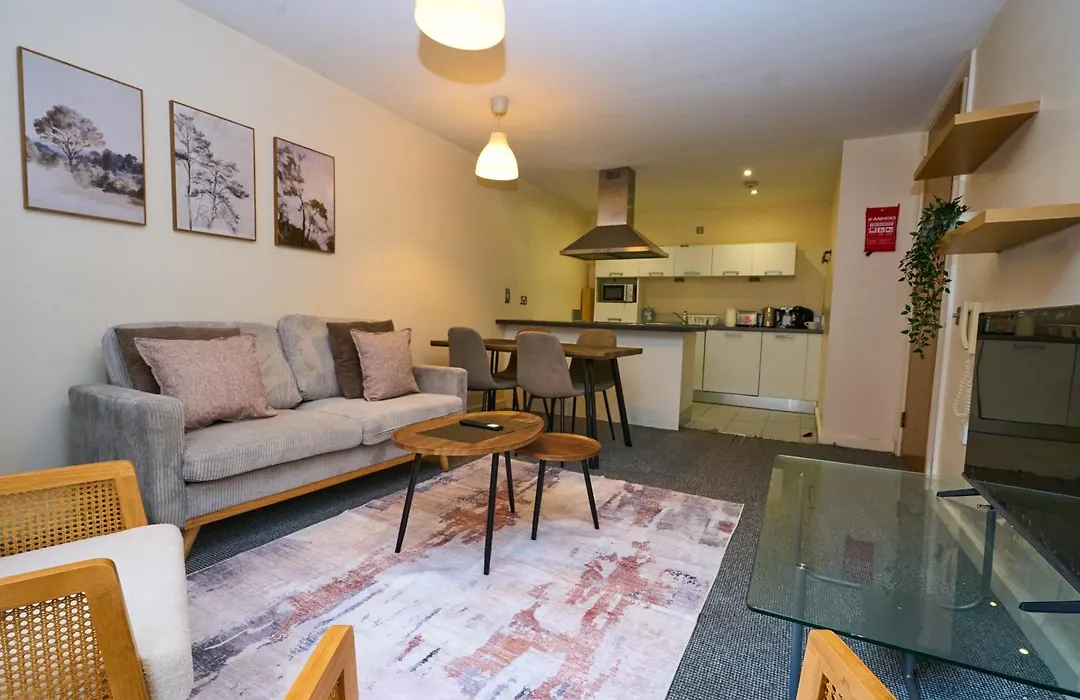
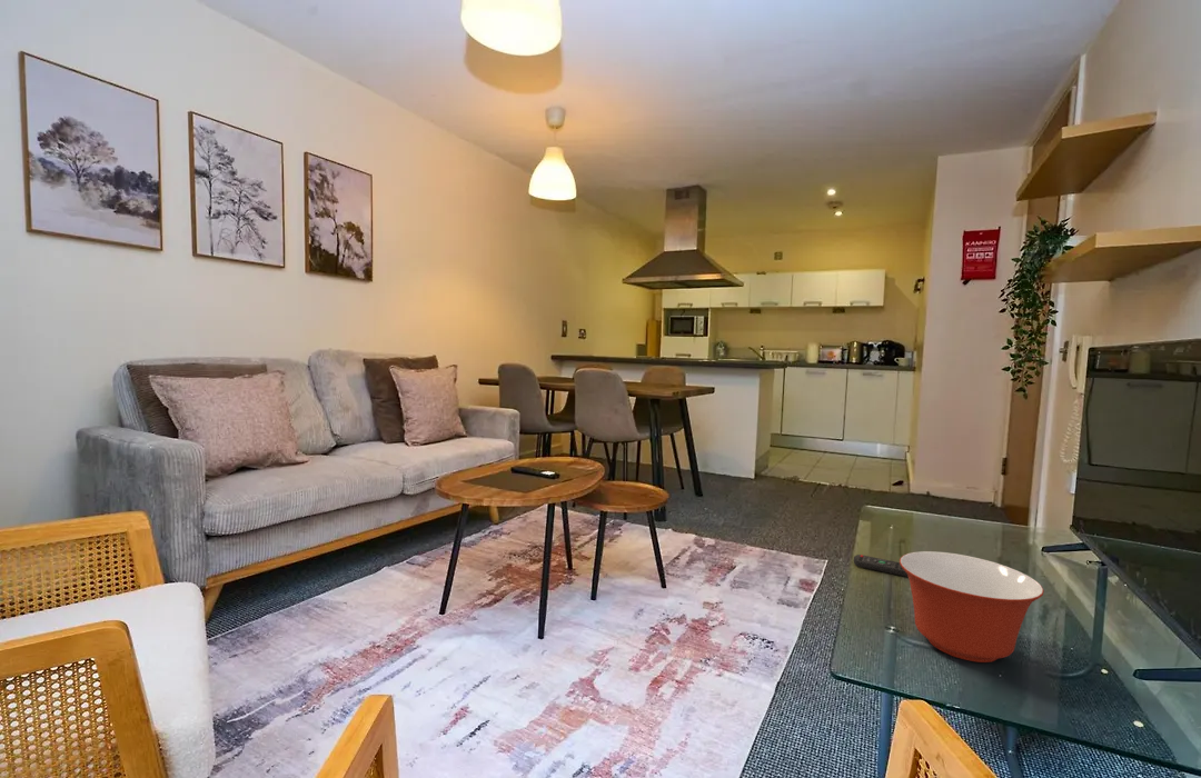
+ mixing bowl [899,550,1045,664]
+ remote control [853,553,909,578]
